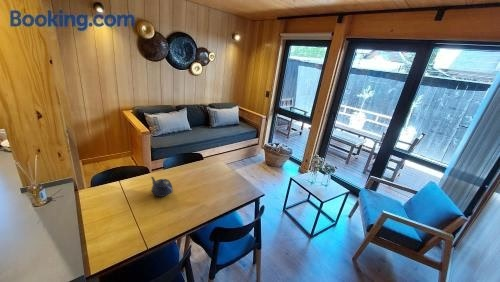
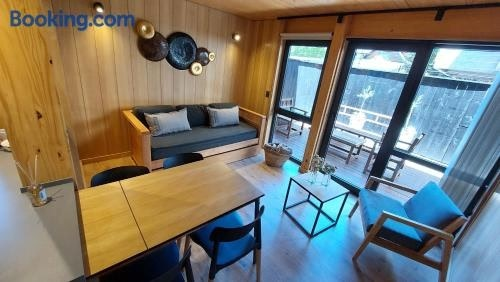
- teapot [150,176,174,198]
